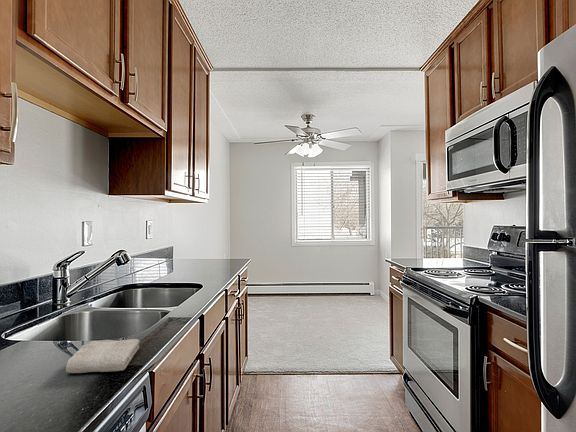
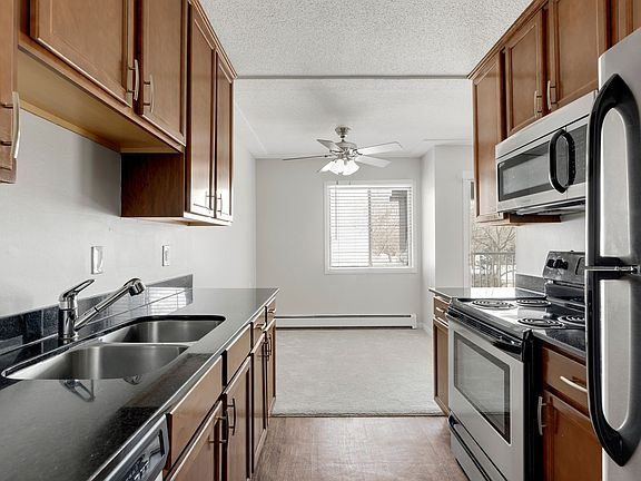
- washcloth [65,338,141,374]
